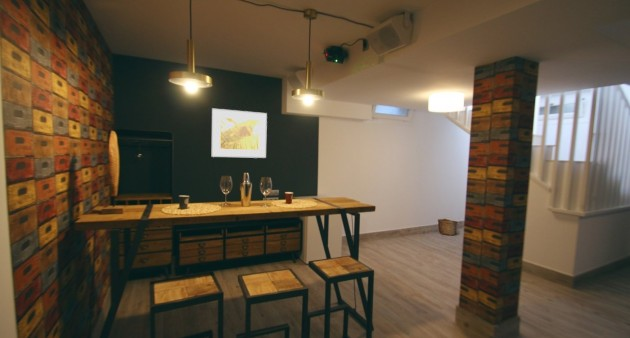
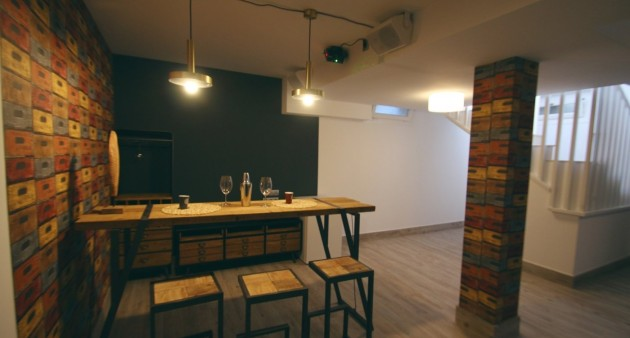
- basket [437,218,458,236]
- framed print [211,108,268,159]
